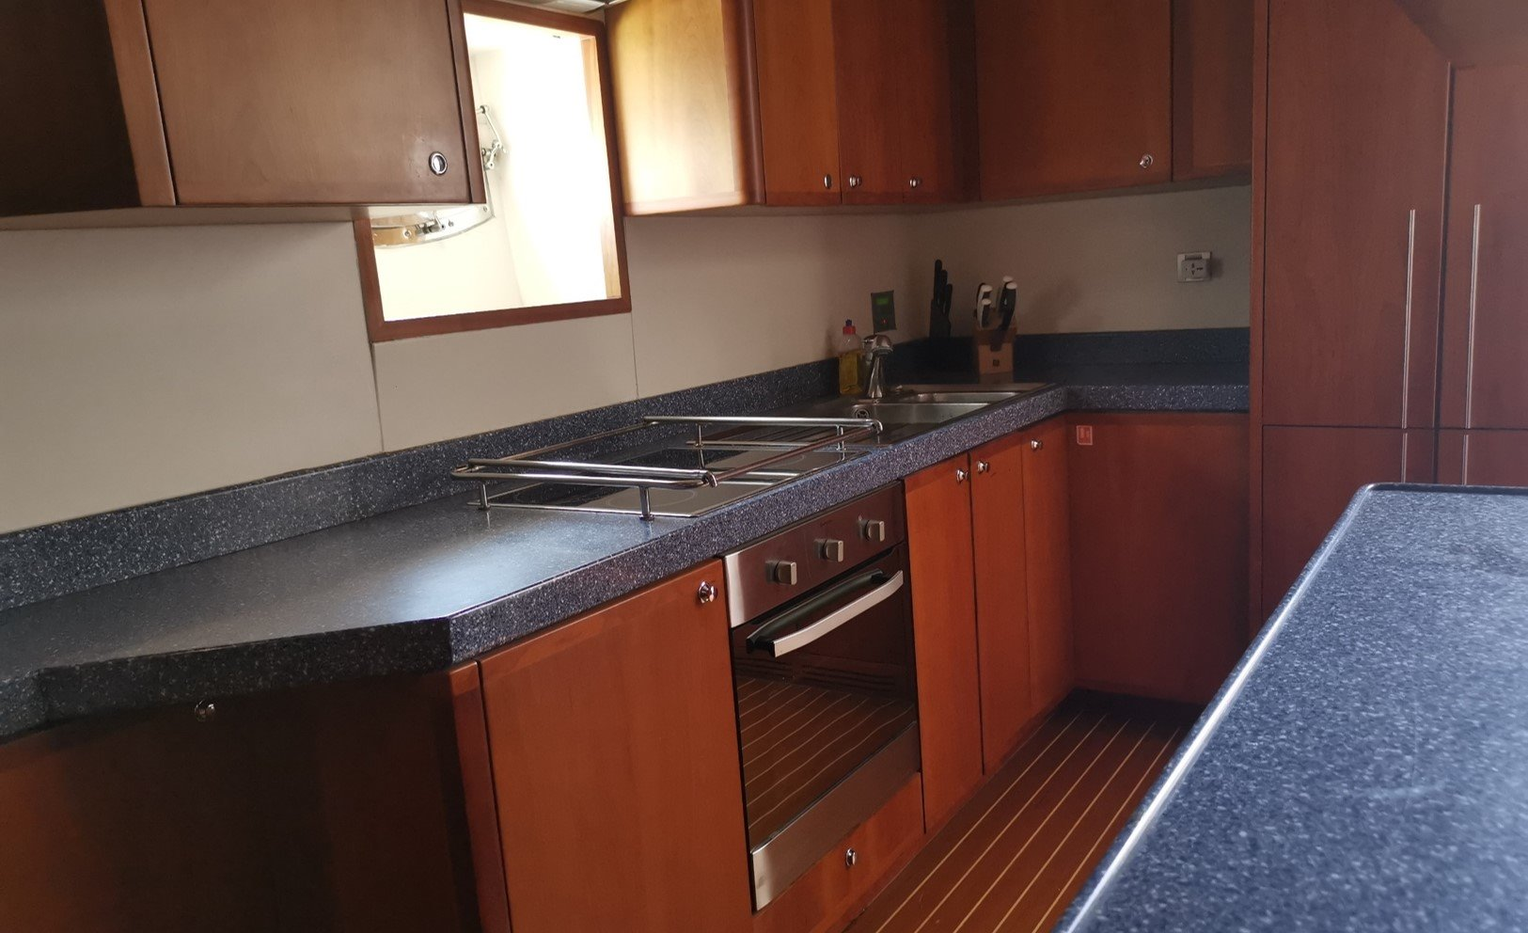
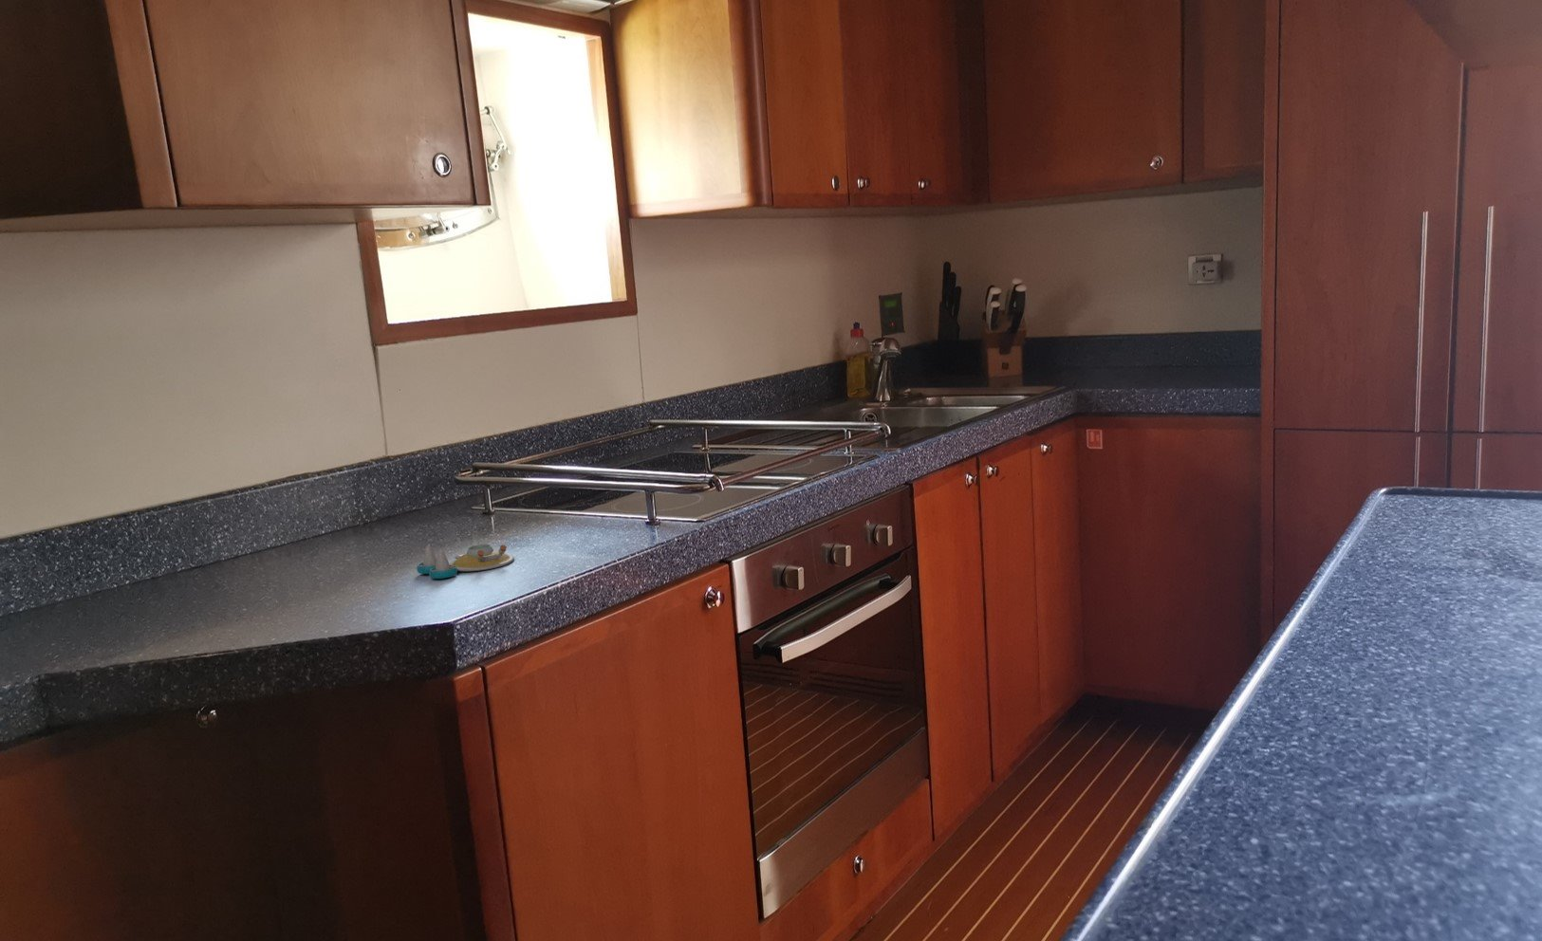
+ salt and pepper shaker set [415,544,515,580]
